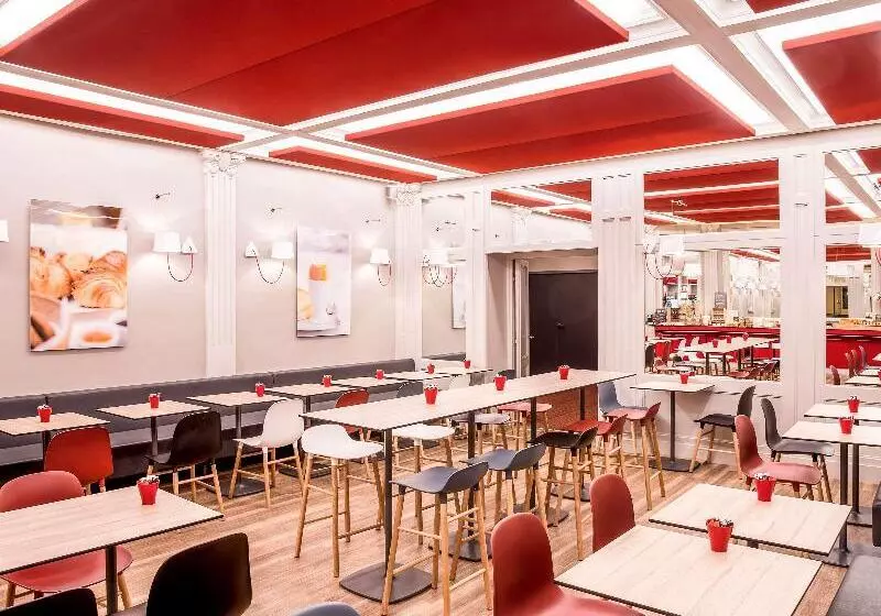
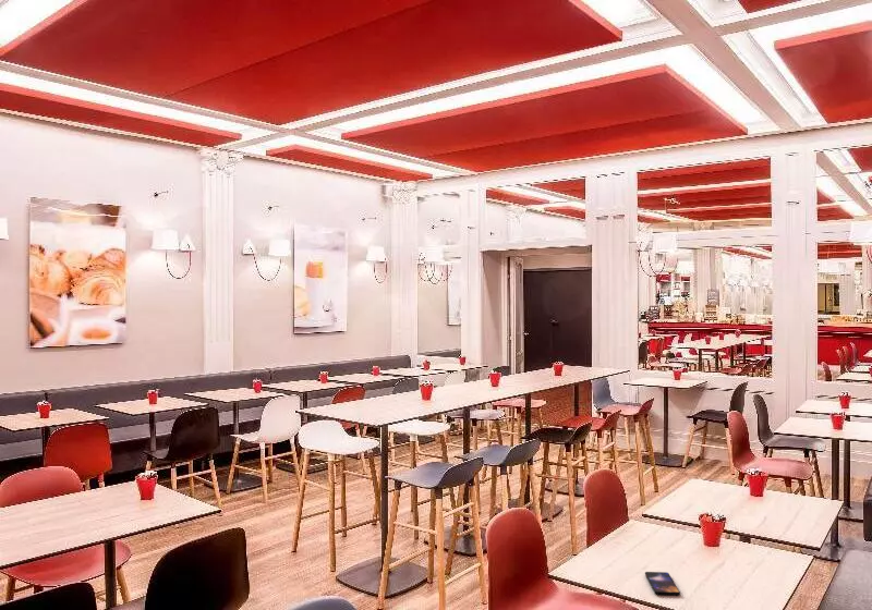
+ smartphone [644,571,681,596]
